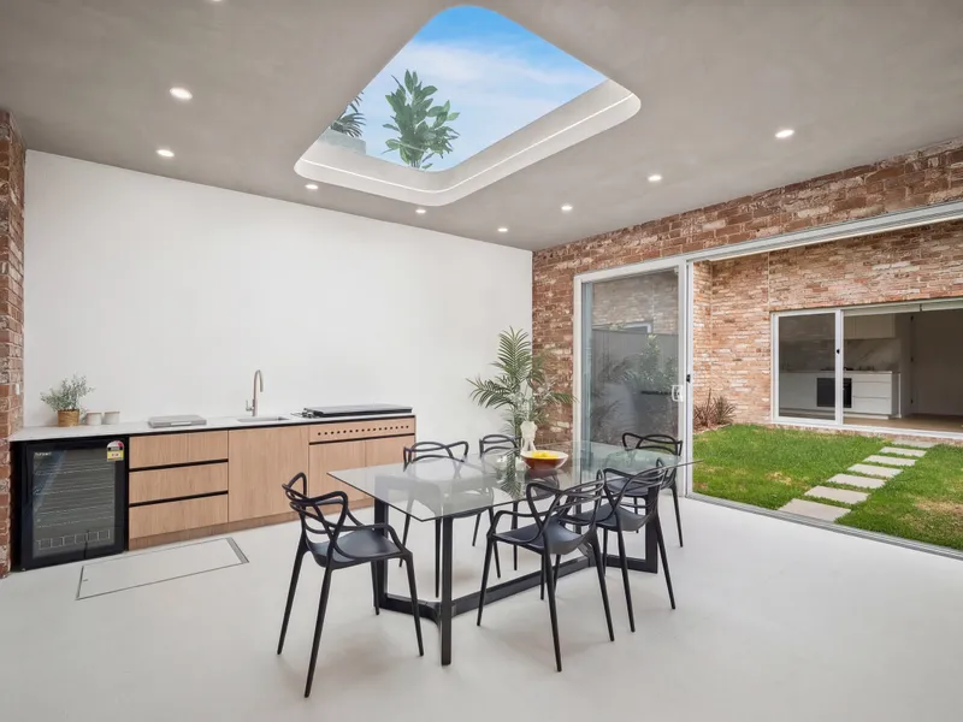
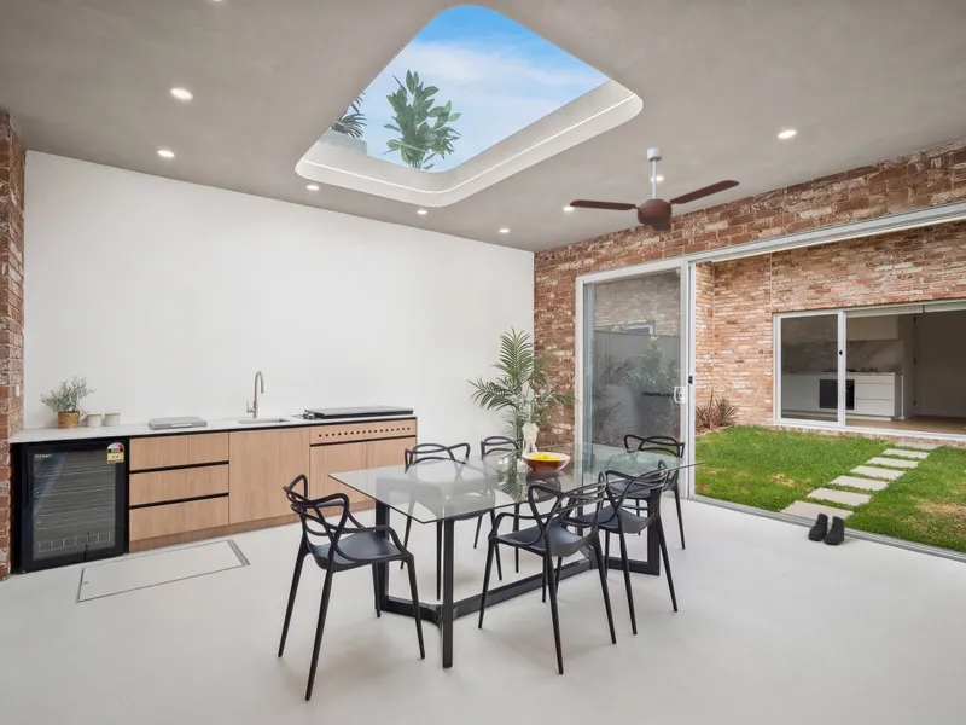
+ ceiling fan [568,146,740,232]
+ boots [807,512,845,546]
